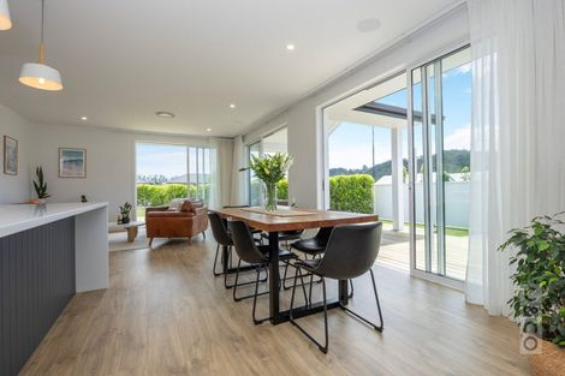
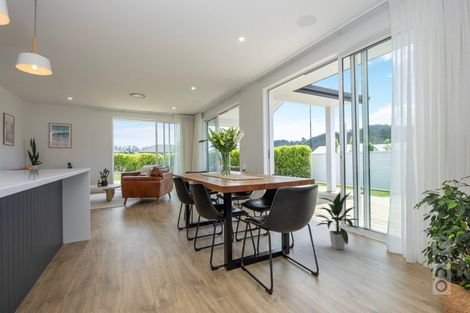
+ indoor plant [314,191,361,250]
